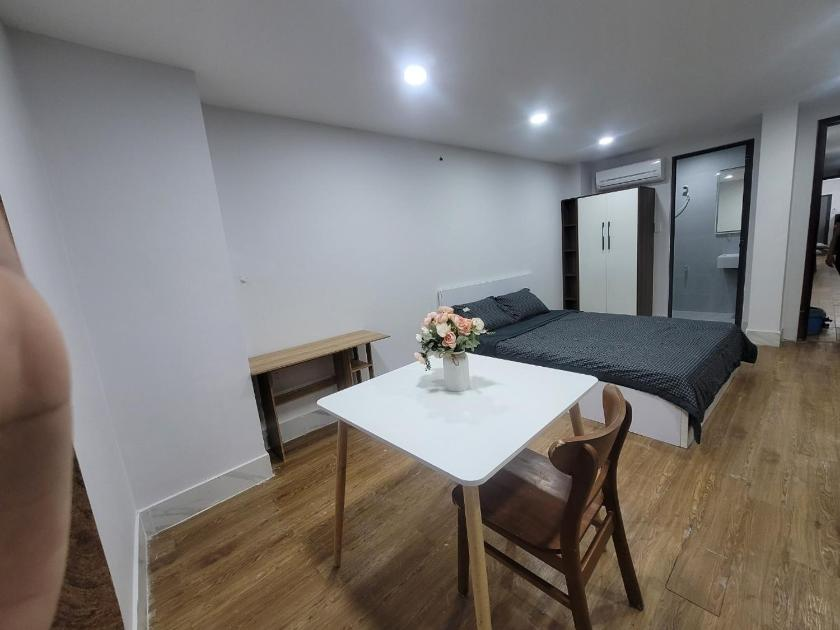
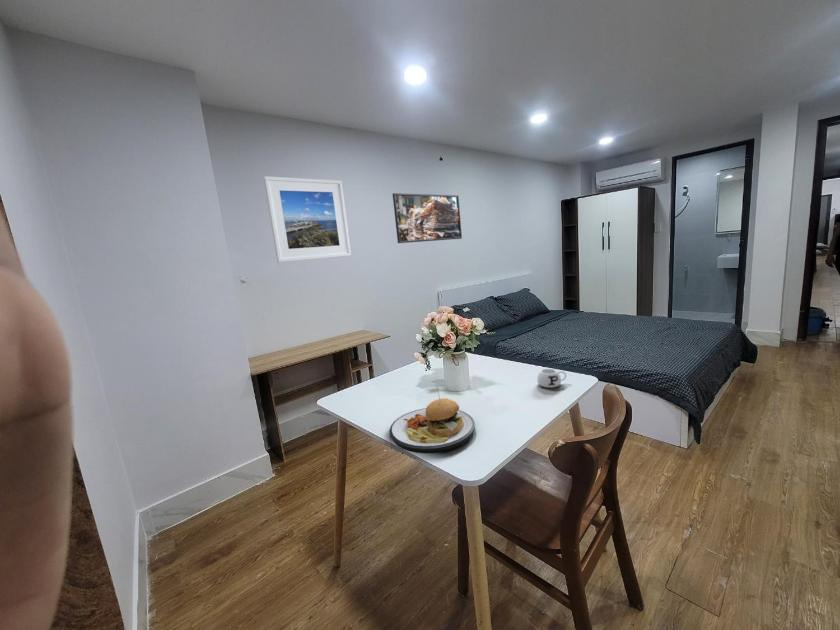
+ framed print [392,192,463,244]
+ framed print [263,175,352,263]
+ mug [536,368,567,389]
+ plate [389,386,476,454]
